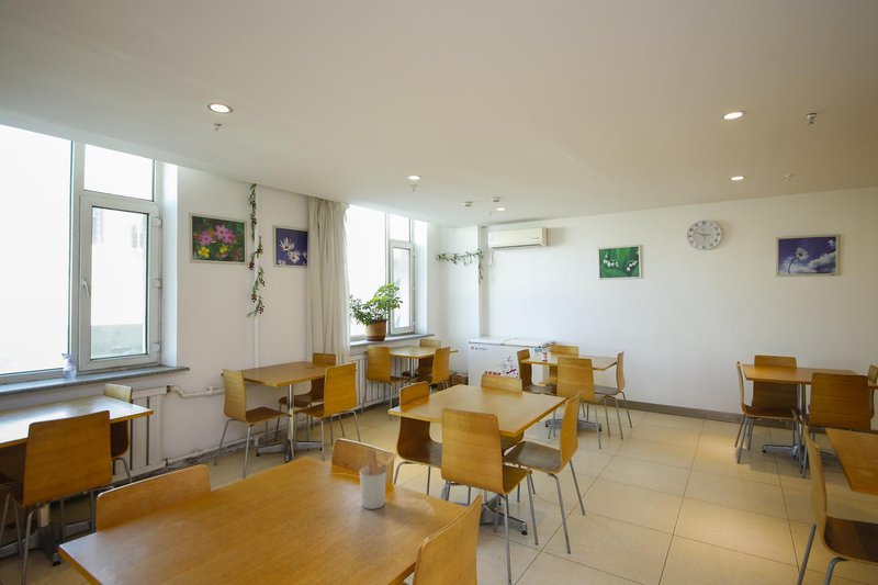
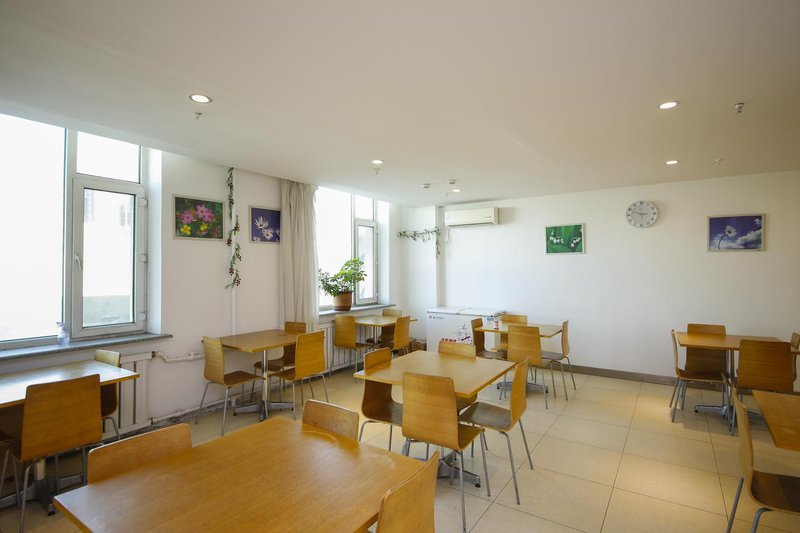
- utensil holder [359,448,398,510]
